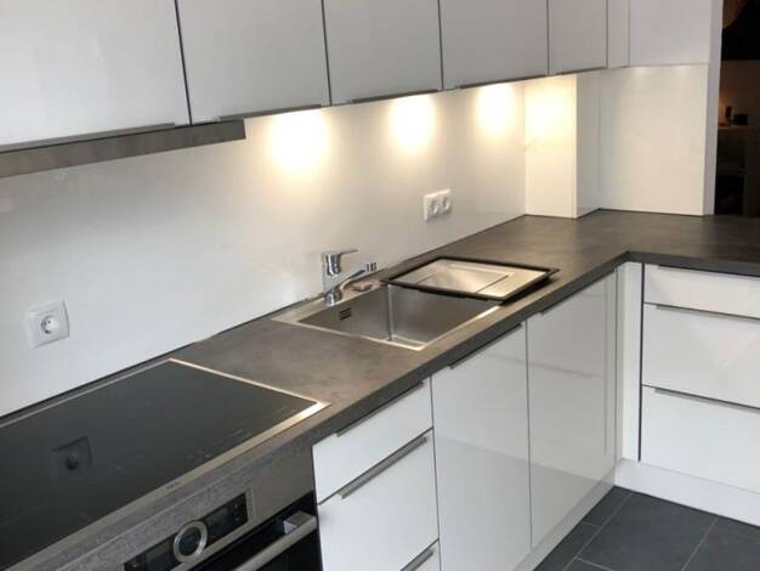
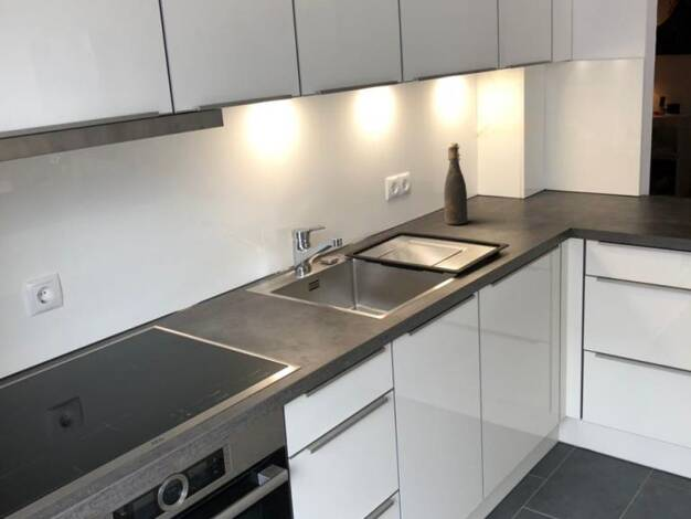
+ bottle [443,142,469,225]
